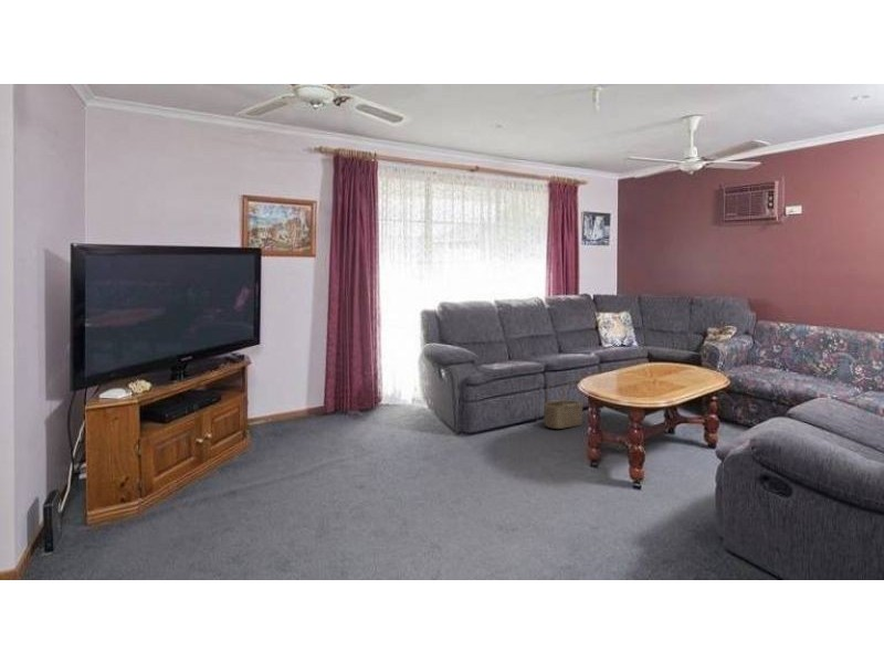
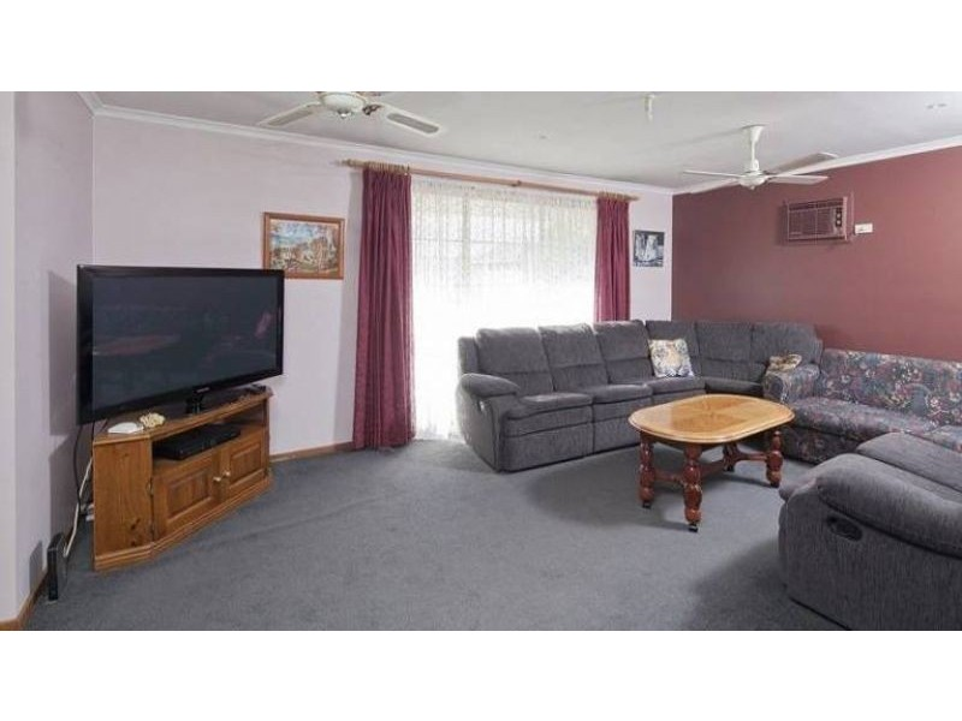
- wicker basket [543,379,585,430]
